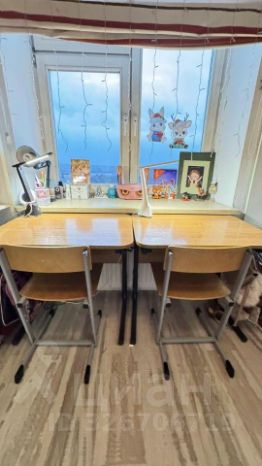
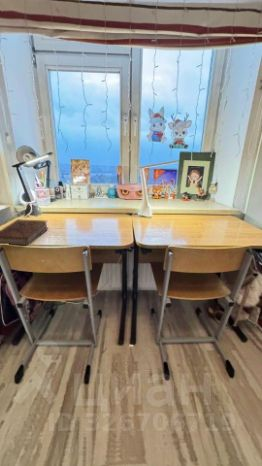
+ book [0,218,49,246]
